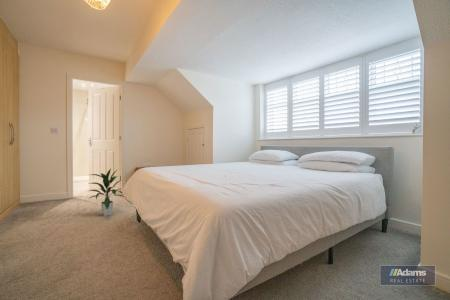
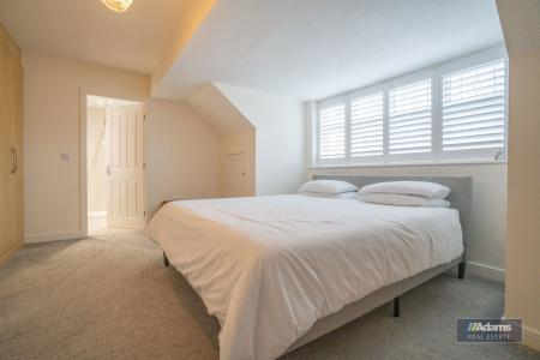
- indoor plant [87,168,125,217]
